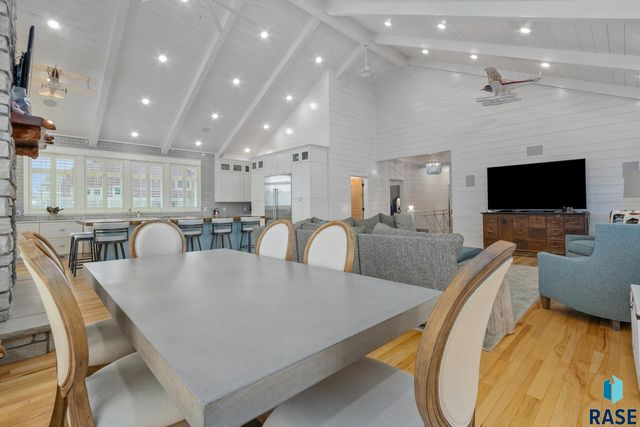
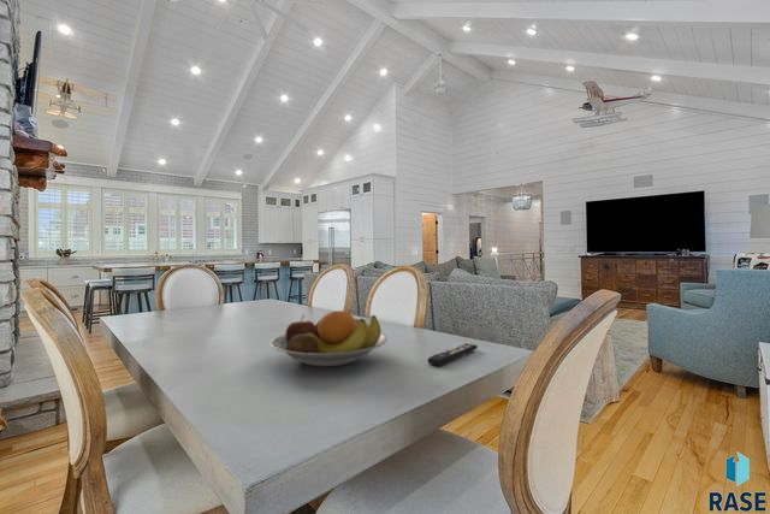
+ fruit bowl [270,309,389,368]
+ remote control [427,342,479,367]
